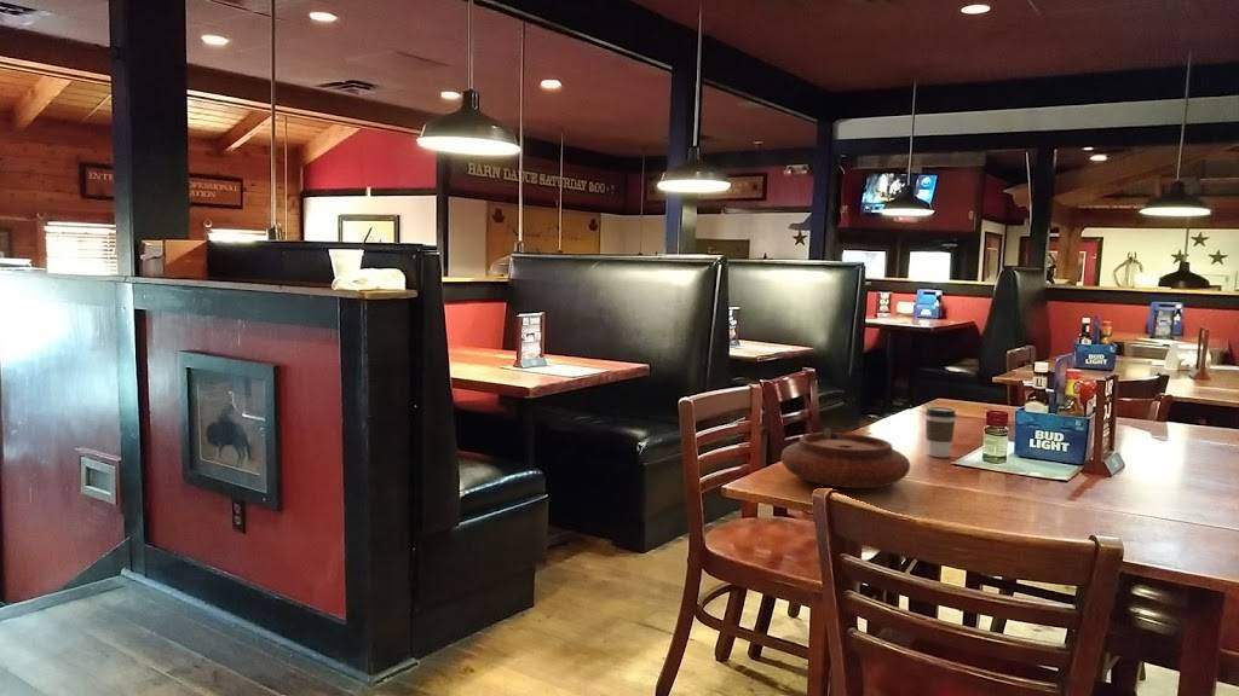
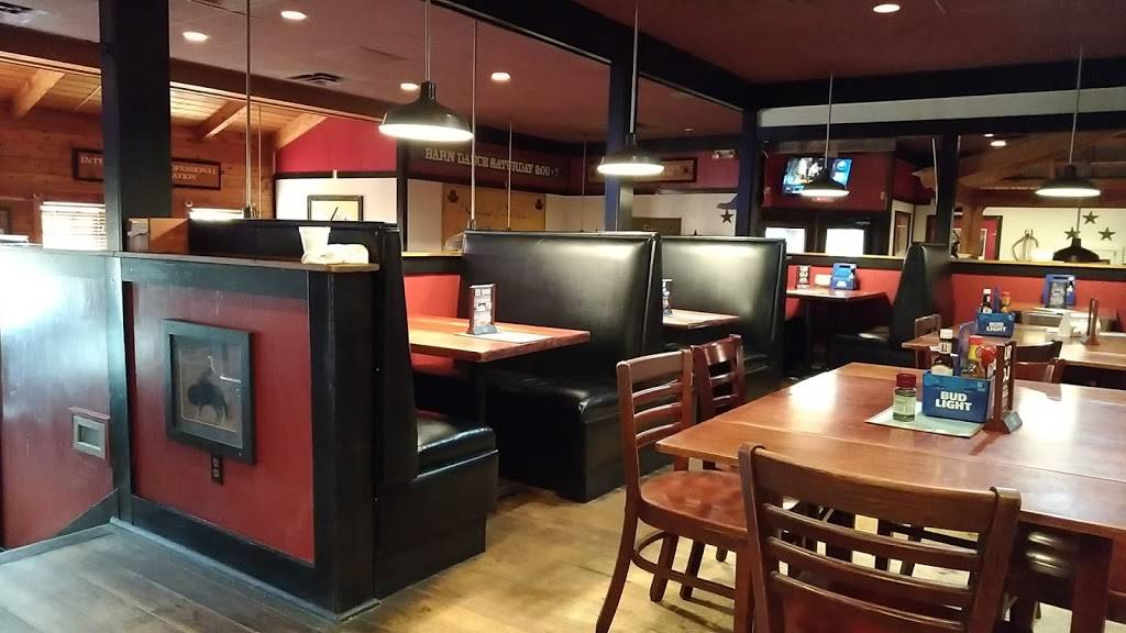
- plate [780,427,911,489]
- coffee cup [924,406,957,458]
